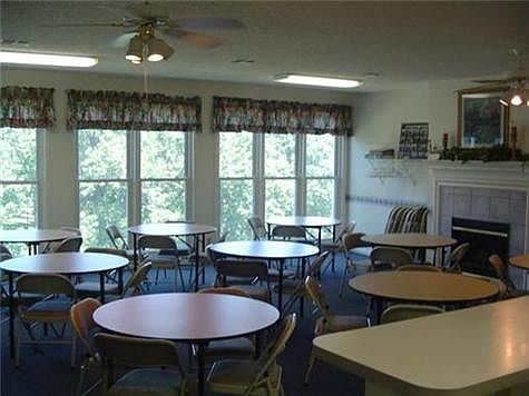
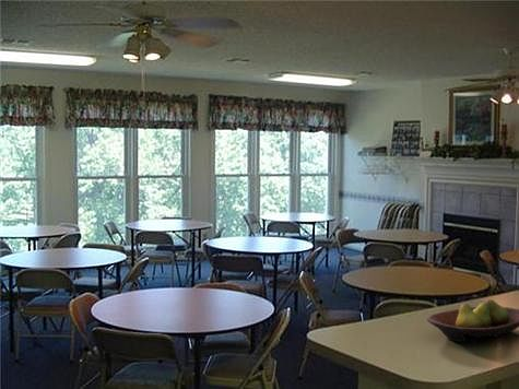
+ fruit bowl [426,298,519,343]
